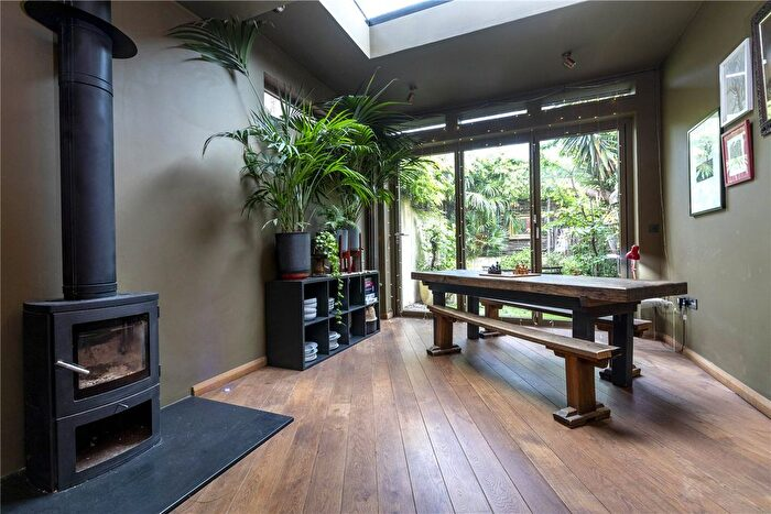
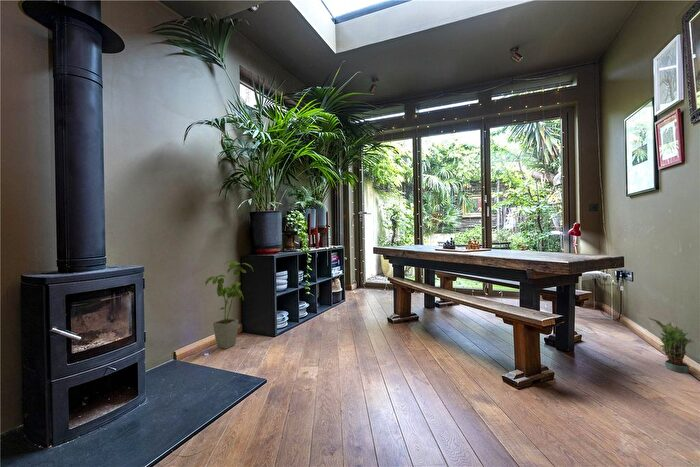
+ house plant [204,260,254,350]
+ potted plant [648,317,695,374]
